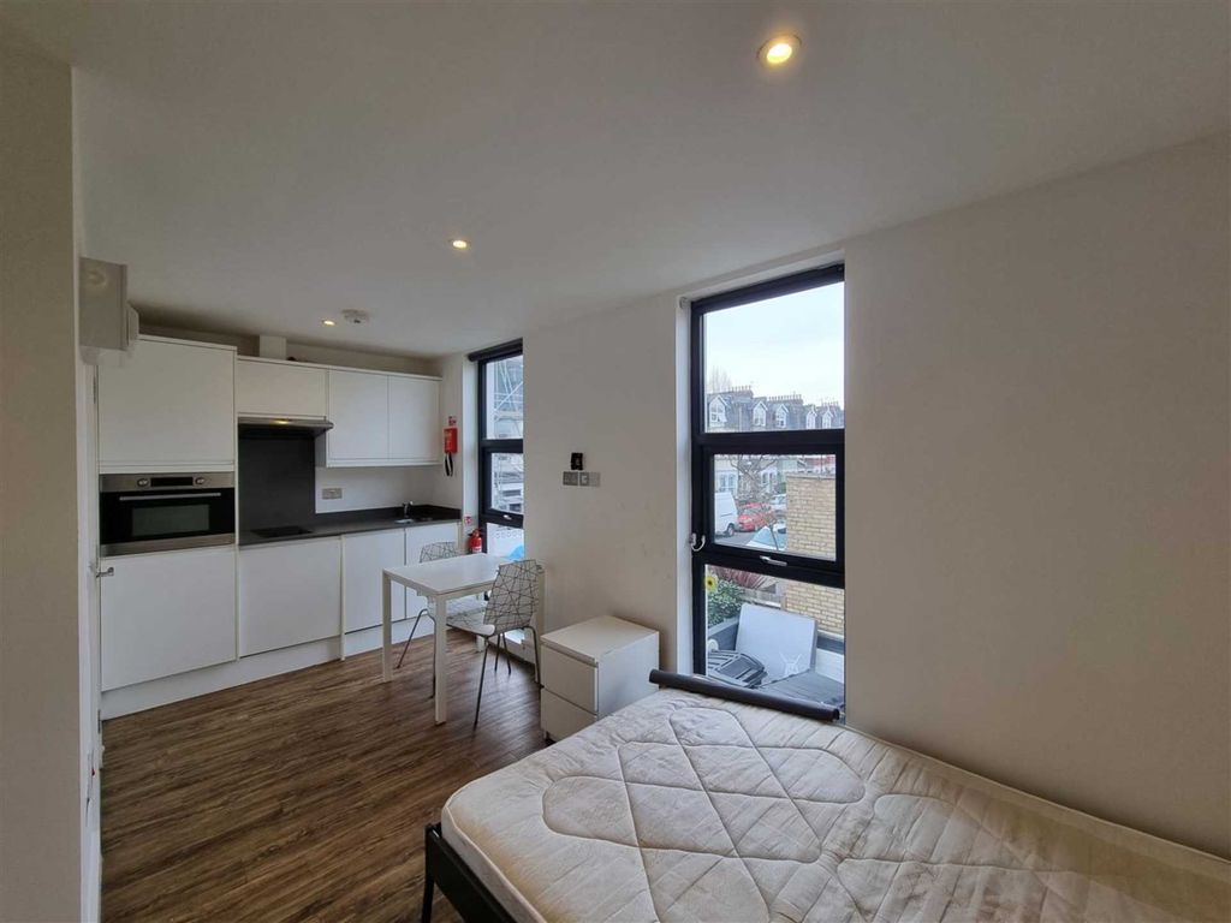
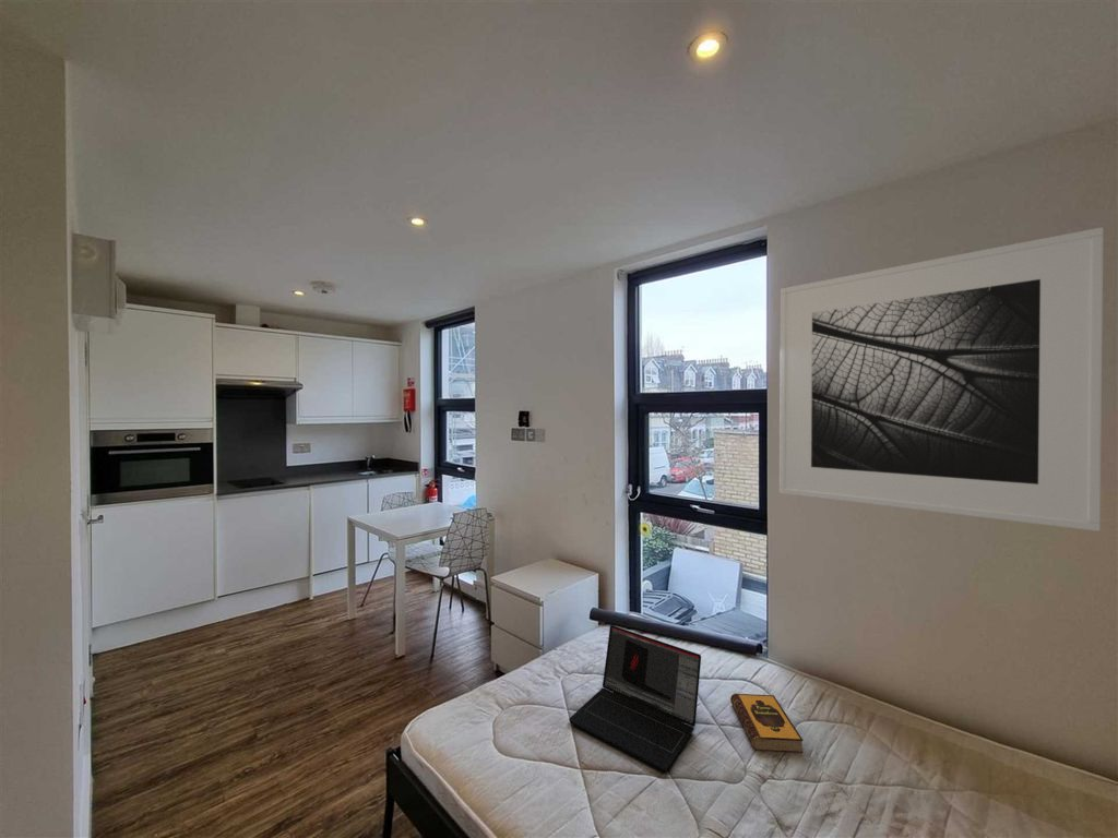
+ hardback book [729,692,805,754]
+ laptop [568,624,702,773]
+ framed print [778,226,1105,532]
